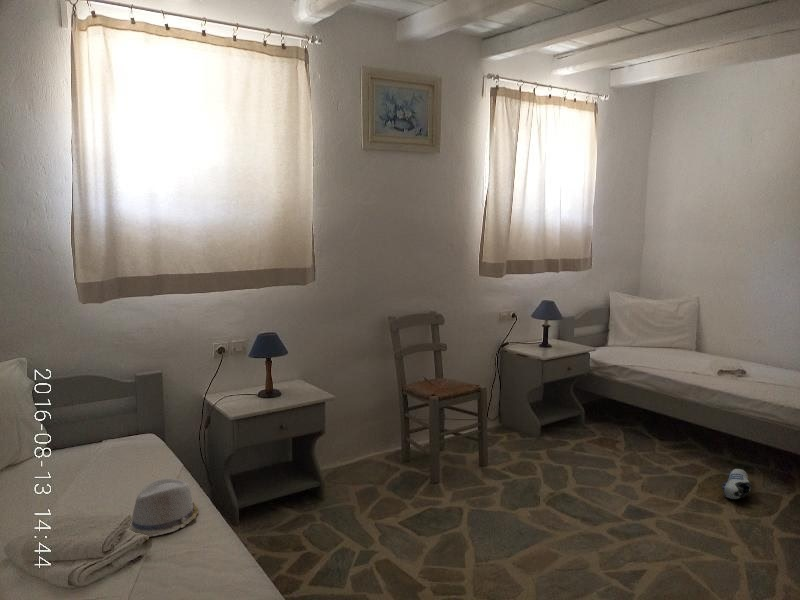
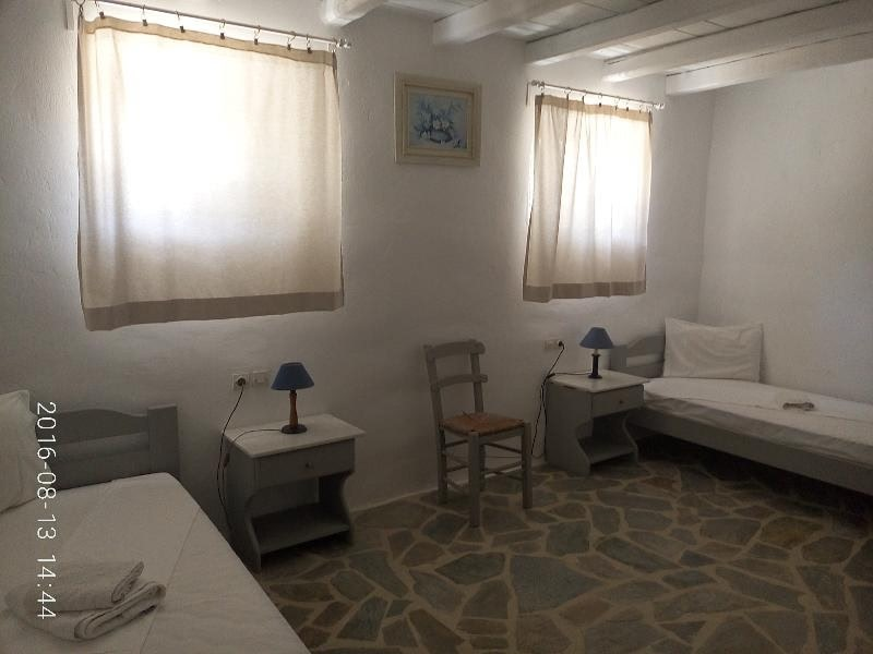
- hat [129,478,199,538]
- soccer cleat [721,468,752,500]
